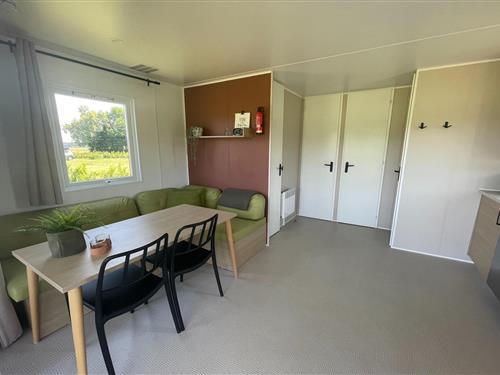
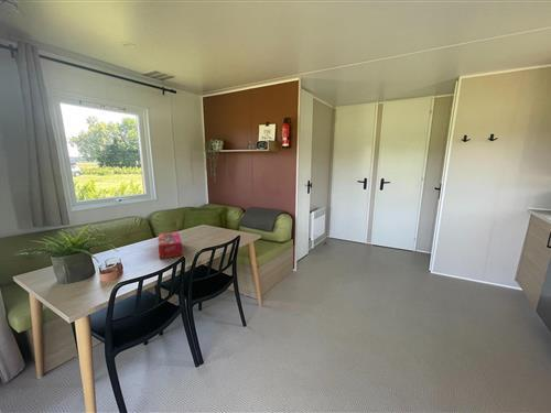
+ tissue box [158,231,184,260]
